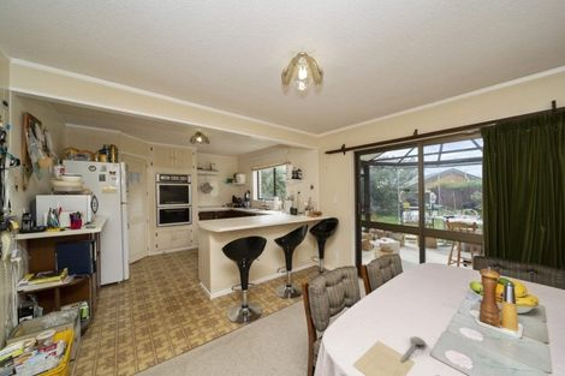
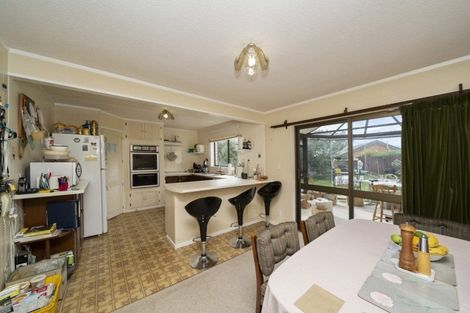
- spoon [399,335,427,364]
